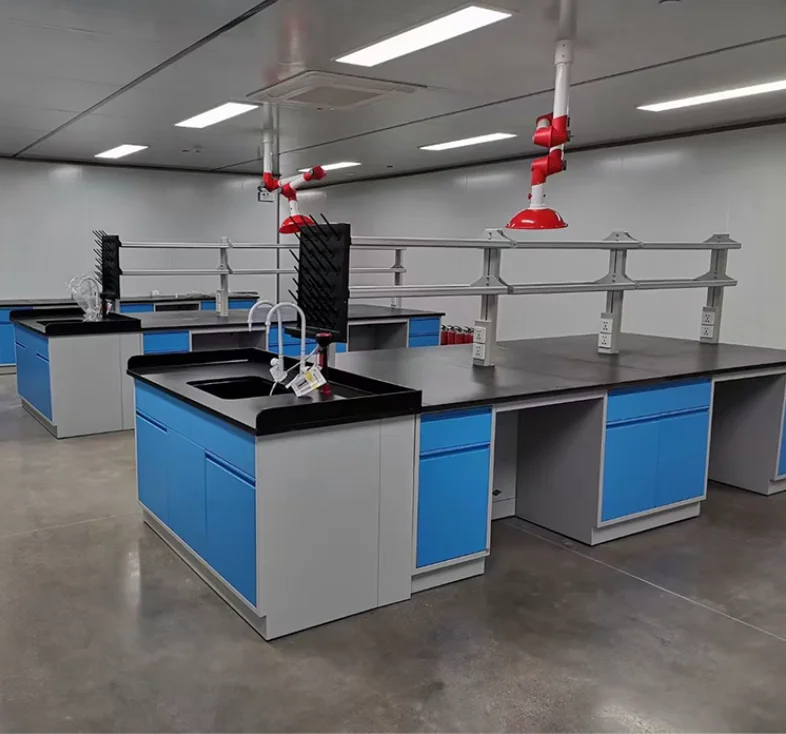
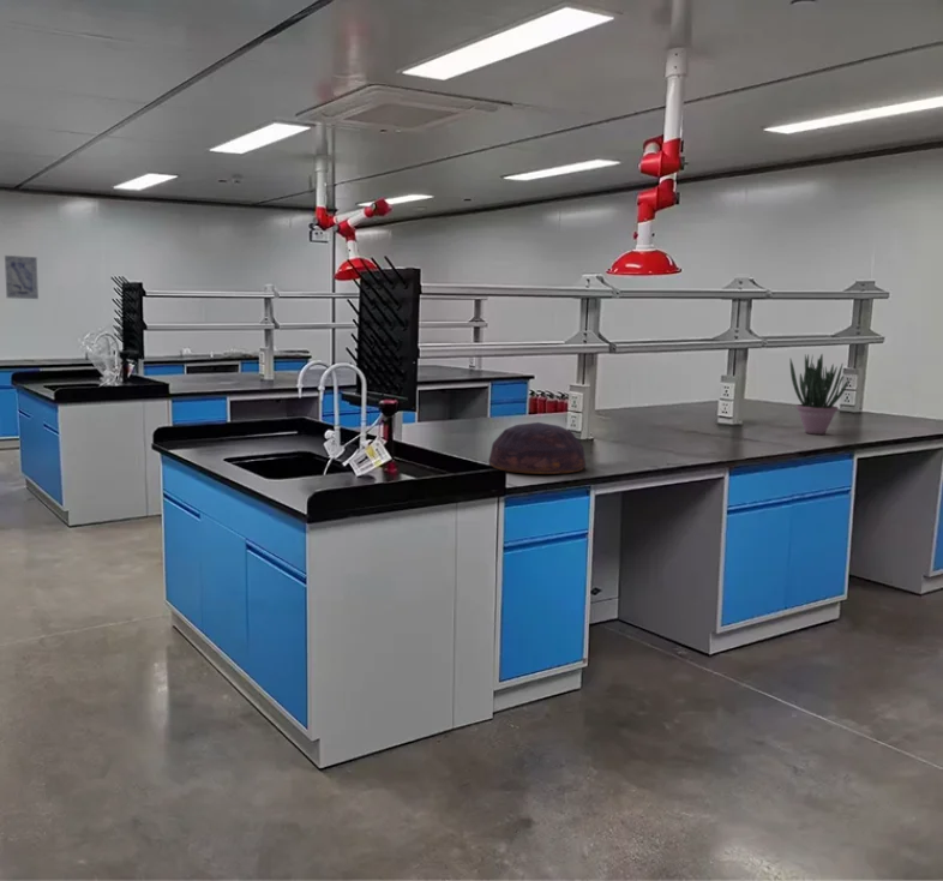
+ wall art [4,254,40,300]
+ bowl [487,421,587,475]
+ potted plant [789,353,851,436]
